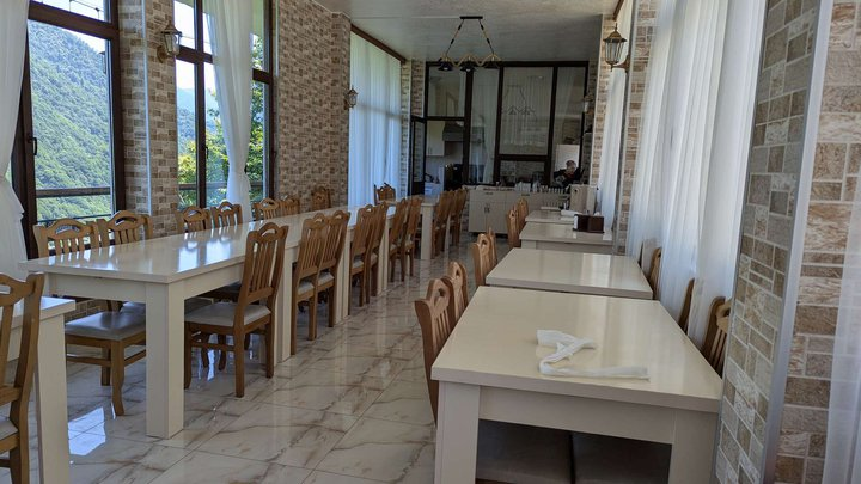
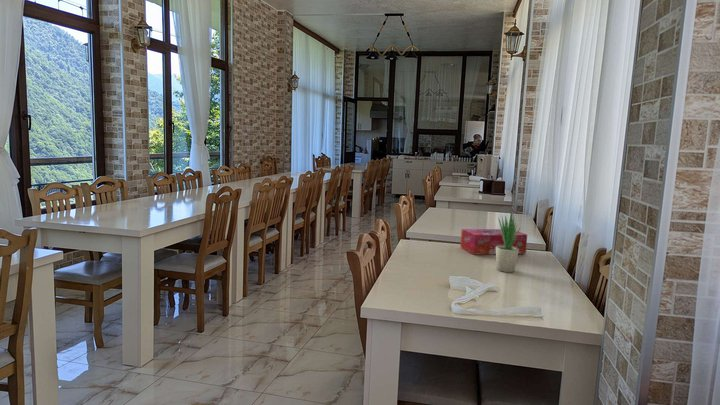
+ tissue box [459,228,528,256]
+ potted plant [495,209,522,273]
